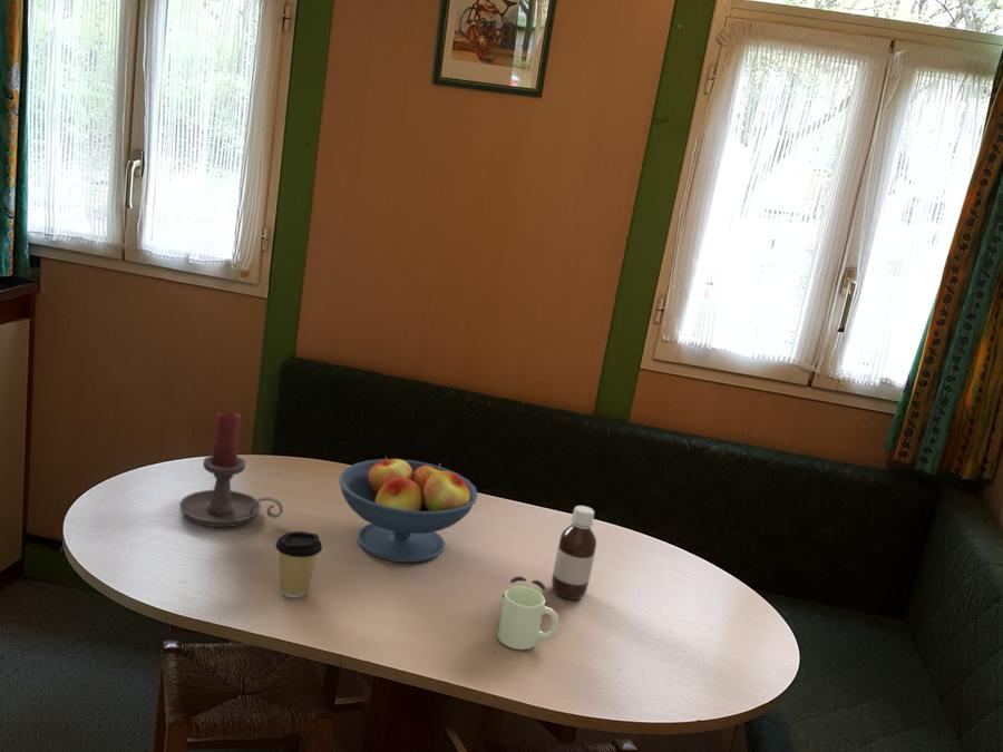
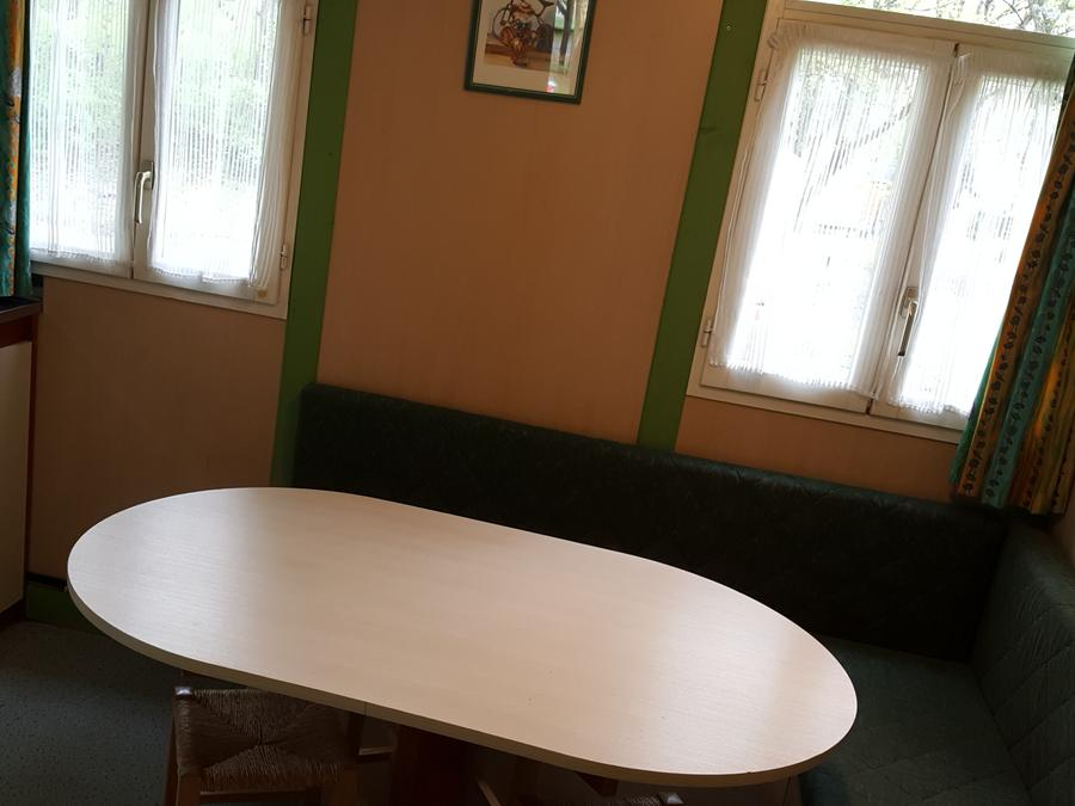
- candle holder [178,411,284,528]
- fruit bowl [338,456,479,564]
- mug [496,575,561,651]
- bottle [551,505,597,600]
- coffee cup [274,530,323,599]
